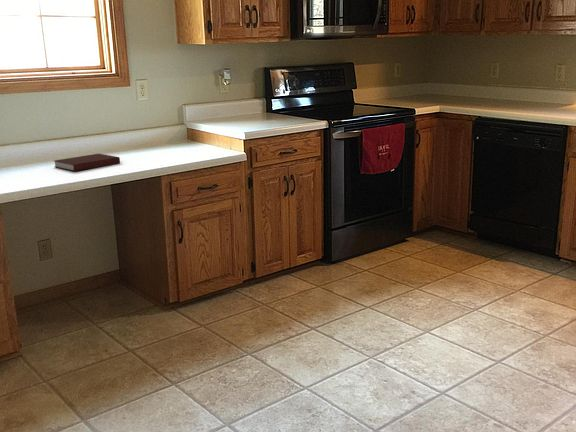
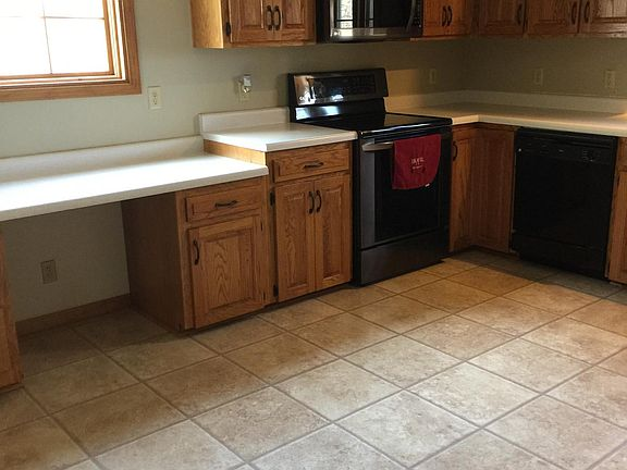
- notebook [53,153,121,172]
